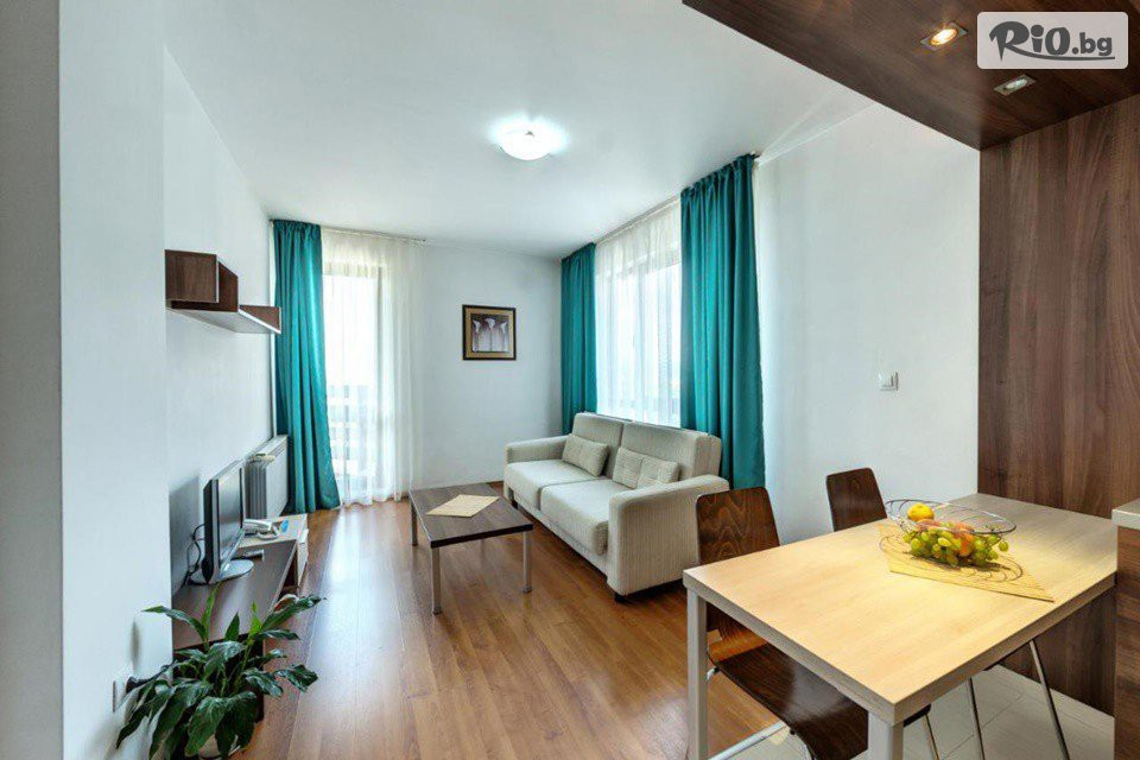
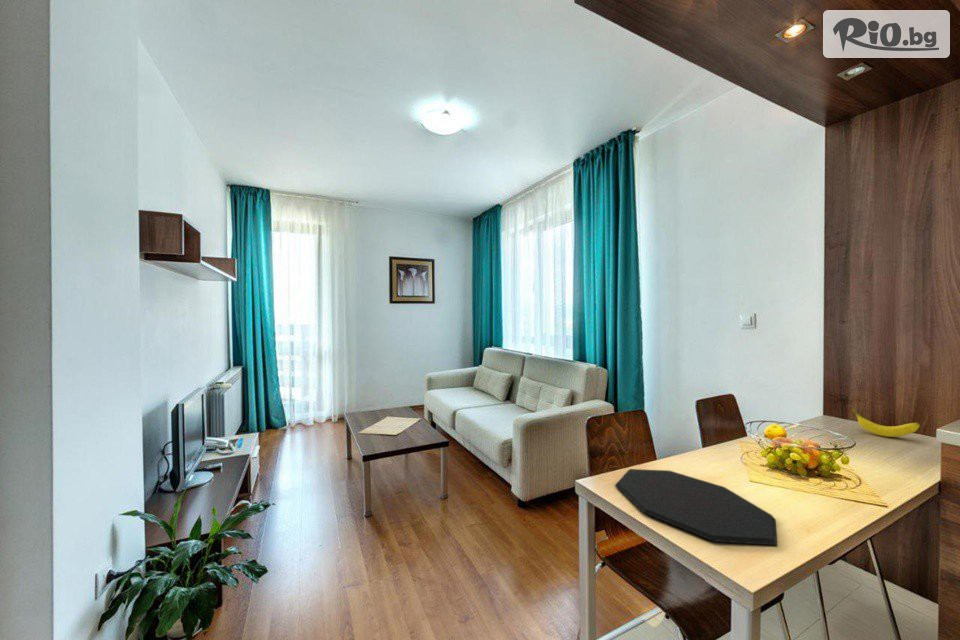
+ placemat [614,468,778,546]
+ banana [851,408,921,438]
